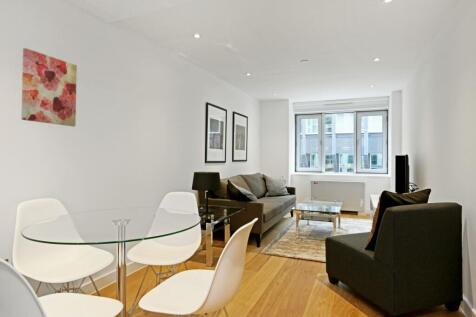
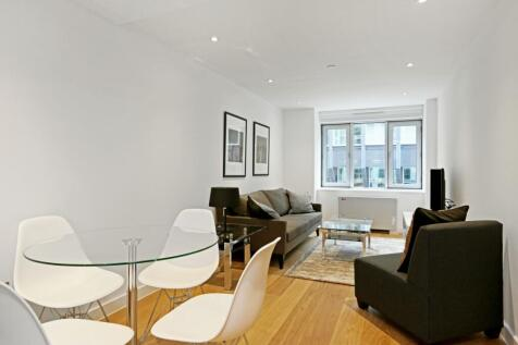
- wall art [20,47,78,127]
